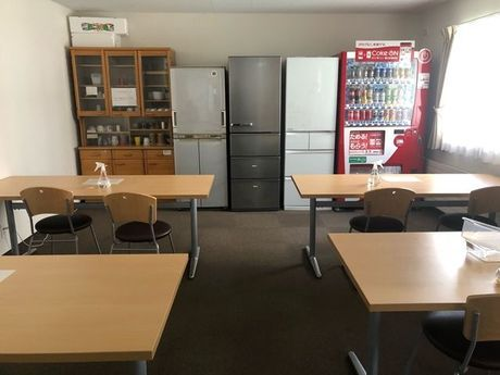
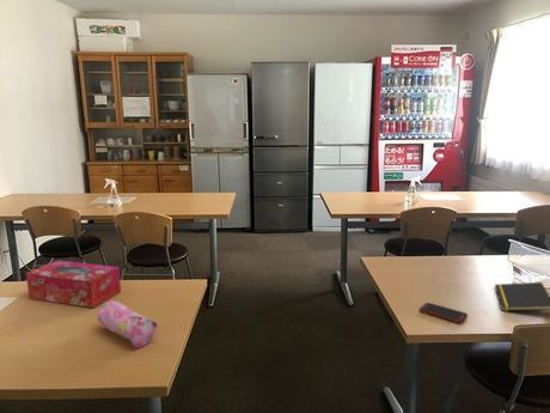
+ notepad [494,281,550,312]
+ pencil case [96,299,159,348]
+ tissue box [25,259,122,309]
+ cell phone [418,302,469,324]
